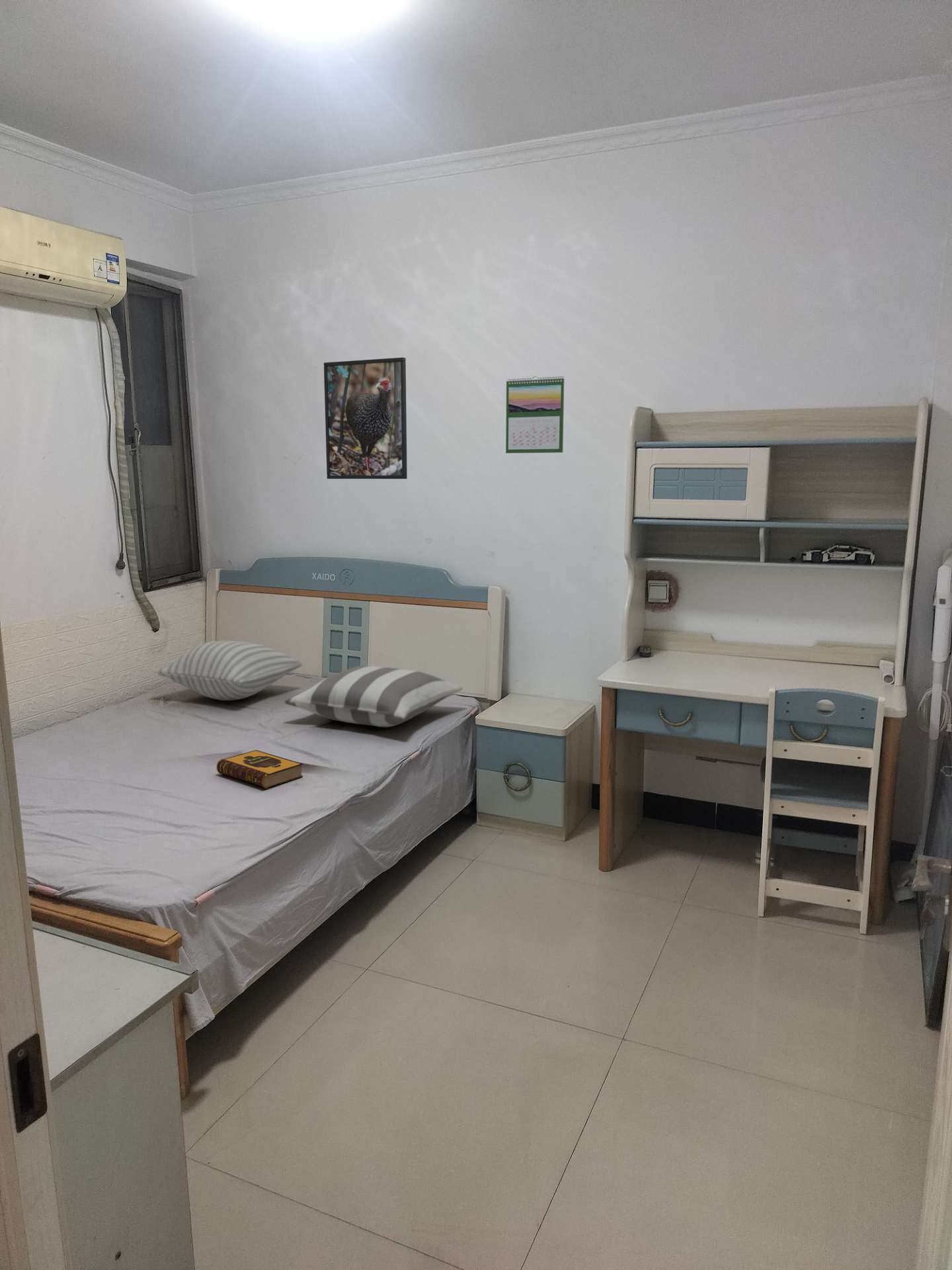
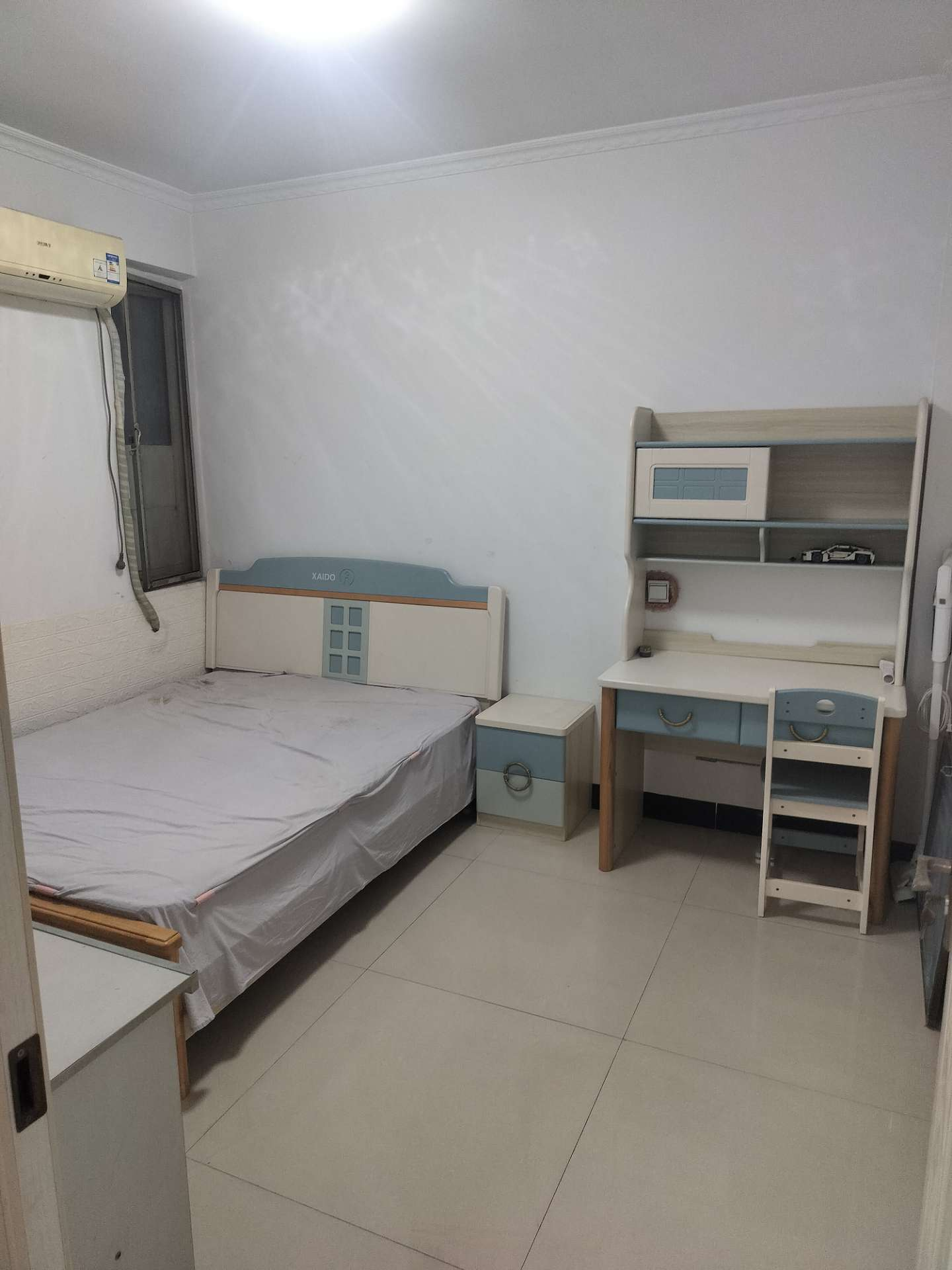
- pillow [284,665,463,728]
- hardback book [216,749,303,789]
- pillow [157,640,303,701]
- calendar [505,376,565,454]
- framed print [323,357,408,480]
